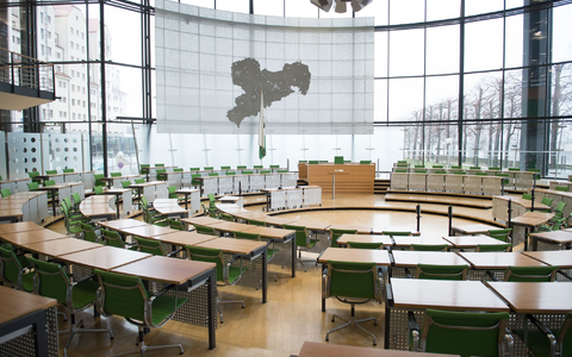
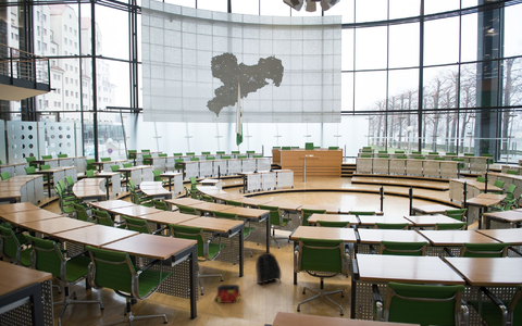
+ backpack [254,250,283,288]
+ bag [214,284,243,304]
